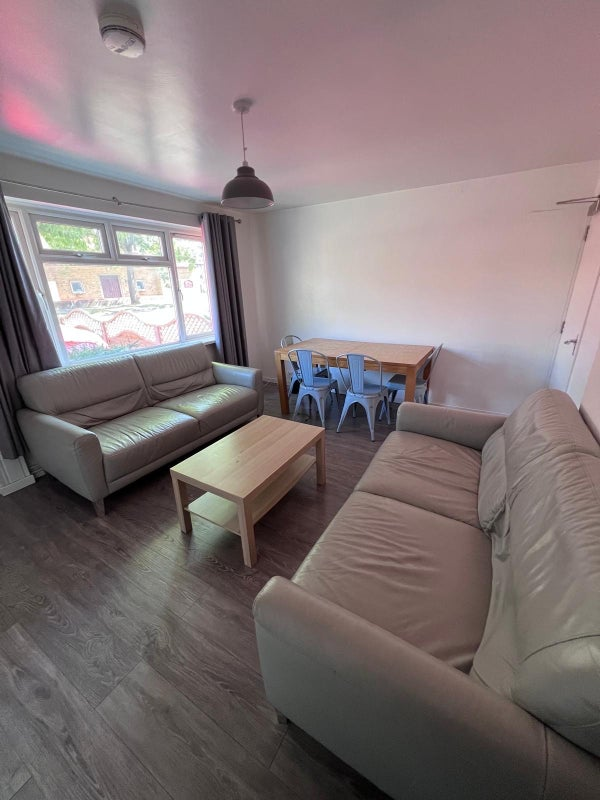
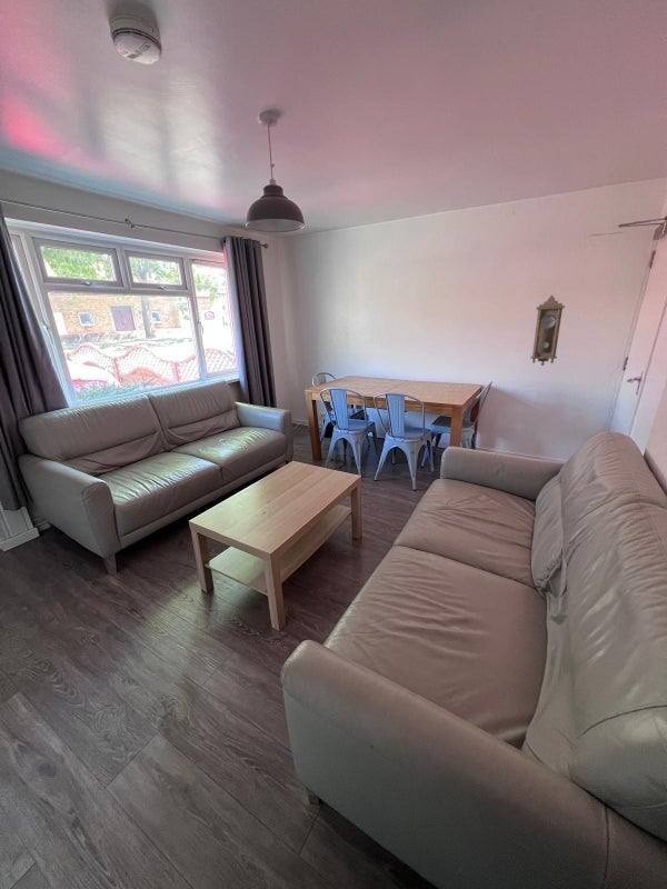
+ pendulum clock [529,293,566,367]
